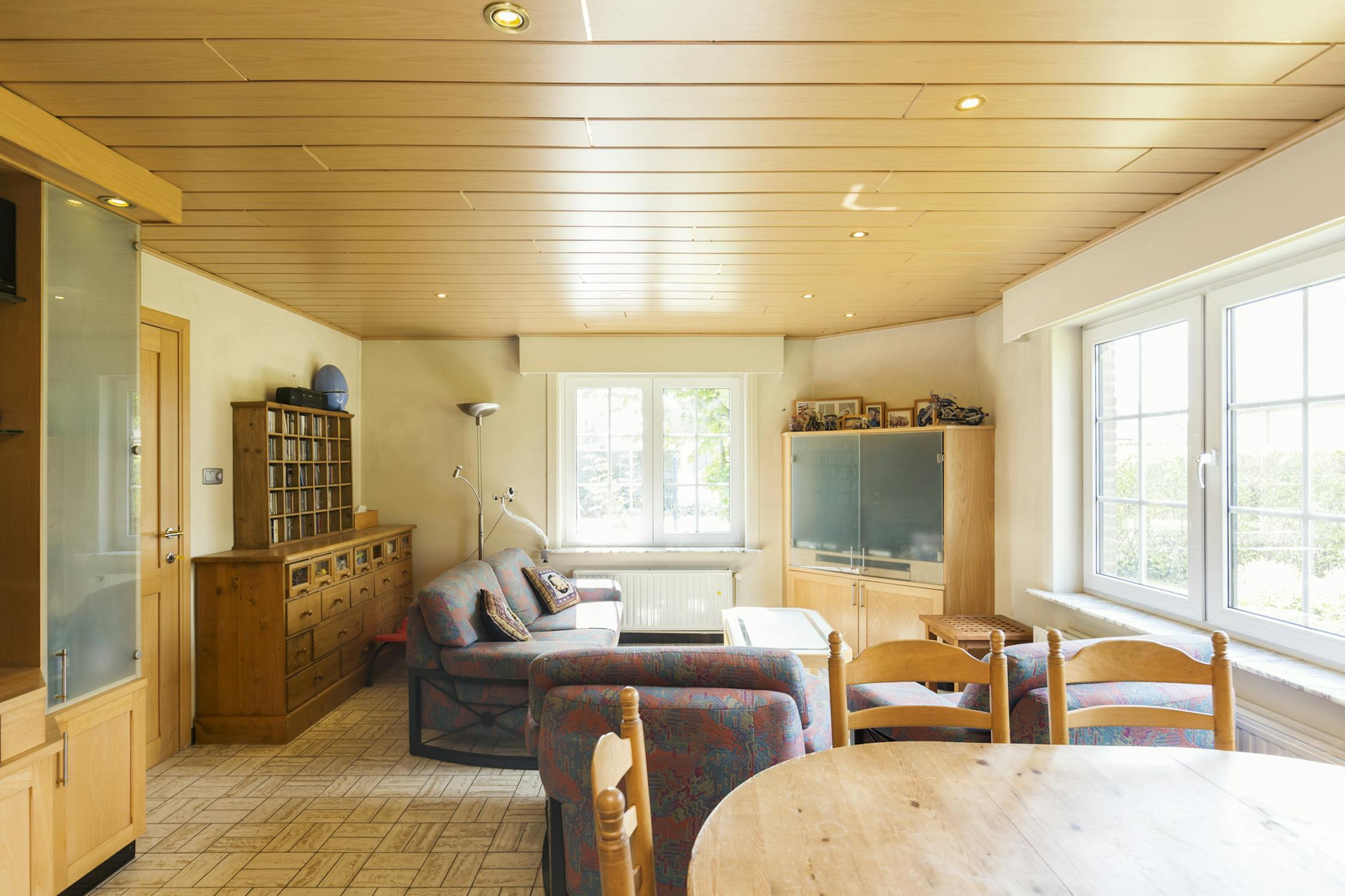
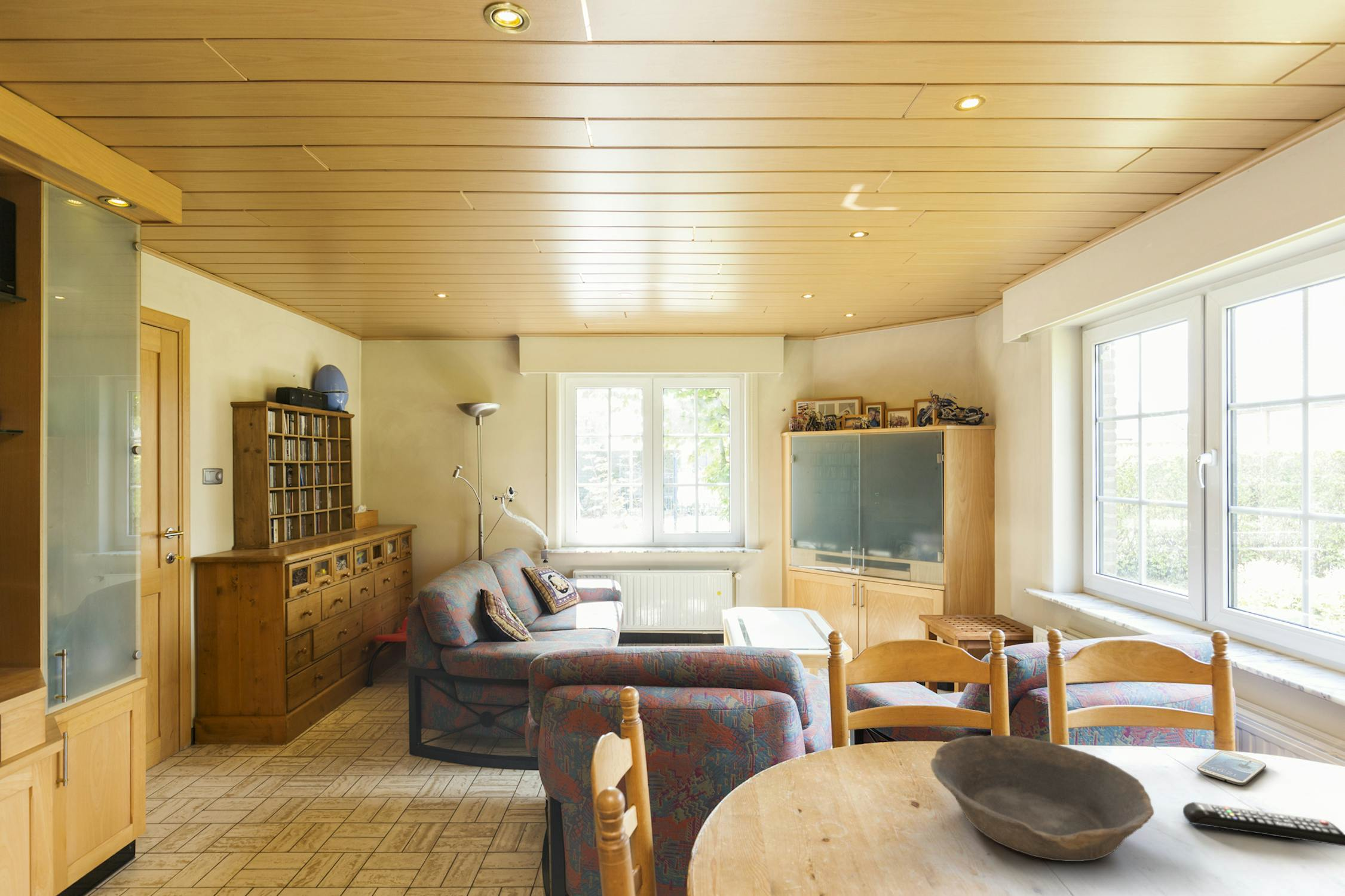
+ bowl [930,735,1154,862]
+ remote control [1182,802,1345,847]
+ smartphone [1196,750,1267,785]
